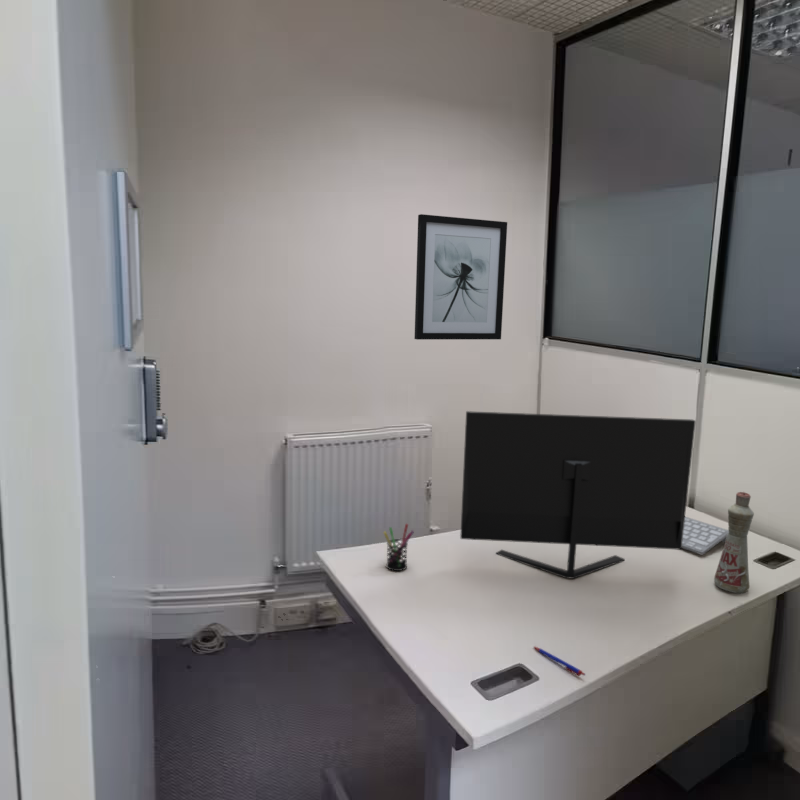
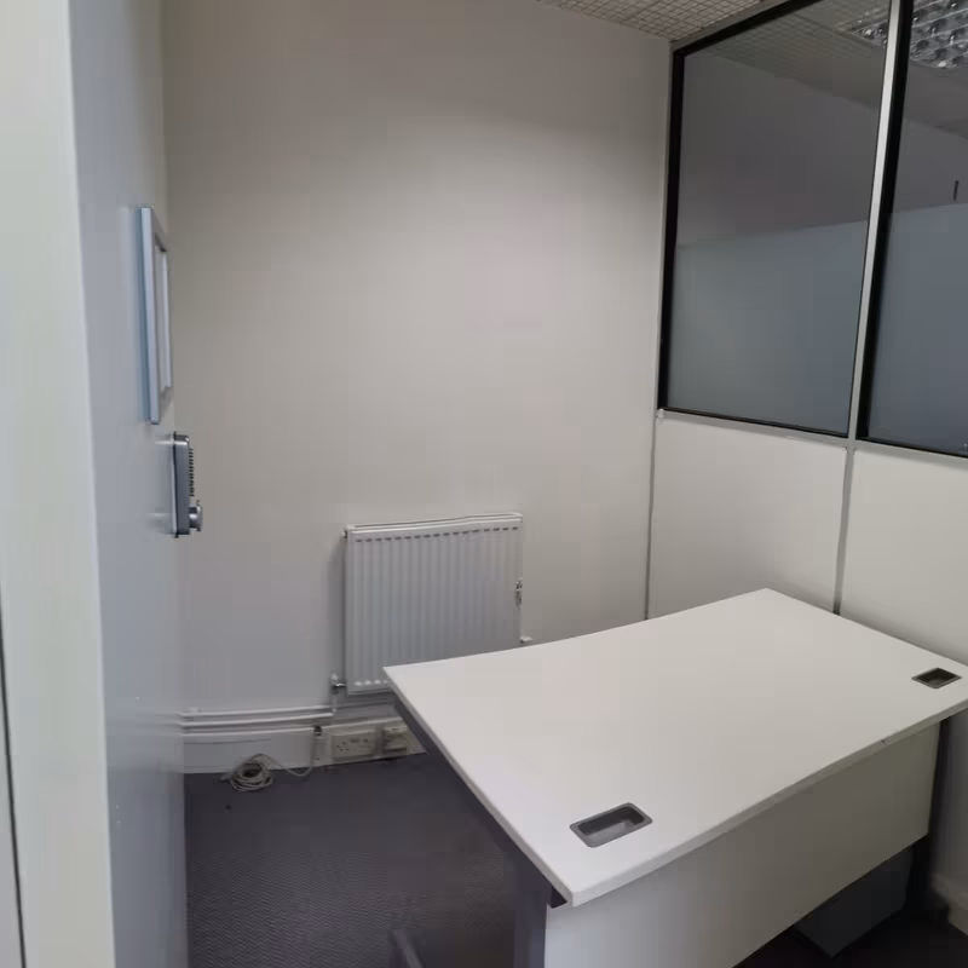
- monitor [459,410,697,580]
- computer keyboard [681,516,729,556]
- wall art [413,213,508,341]
- pen holder [383,523,415,572]
- bottle [713,491,755,594]
- pen [532,645,586,677]
